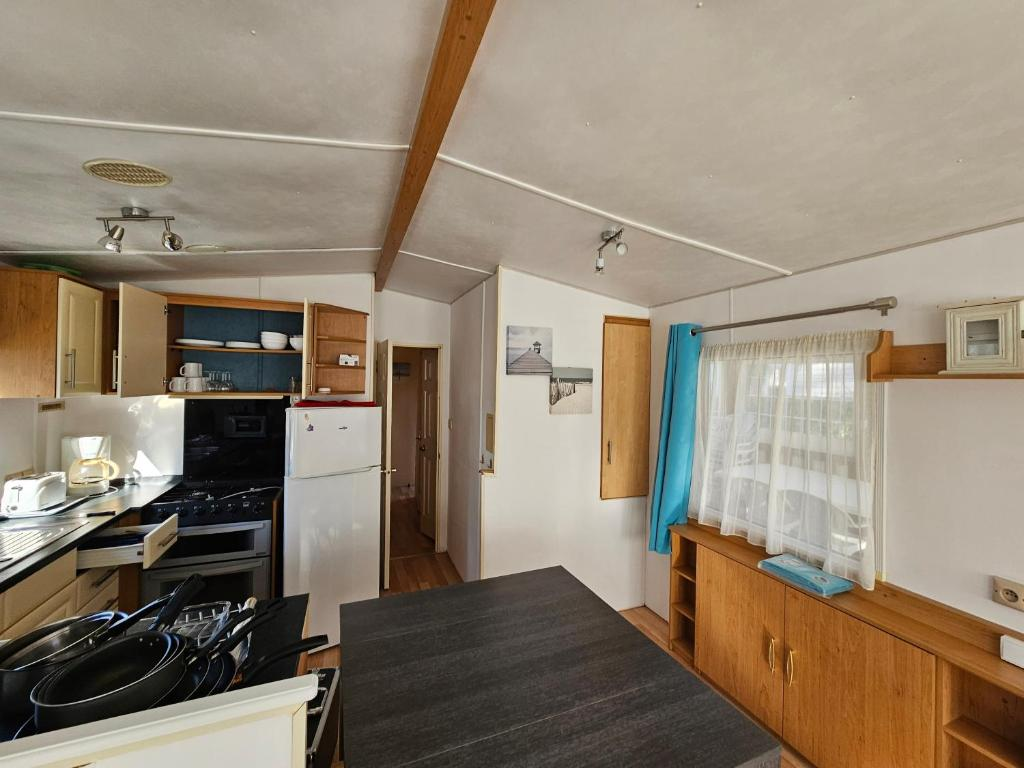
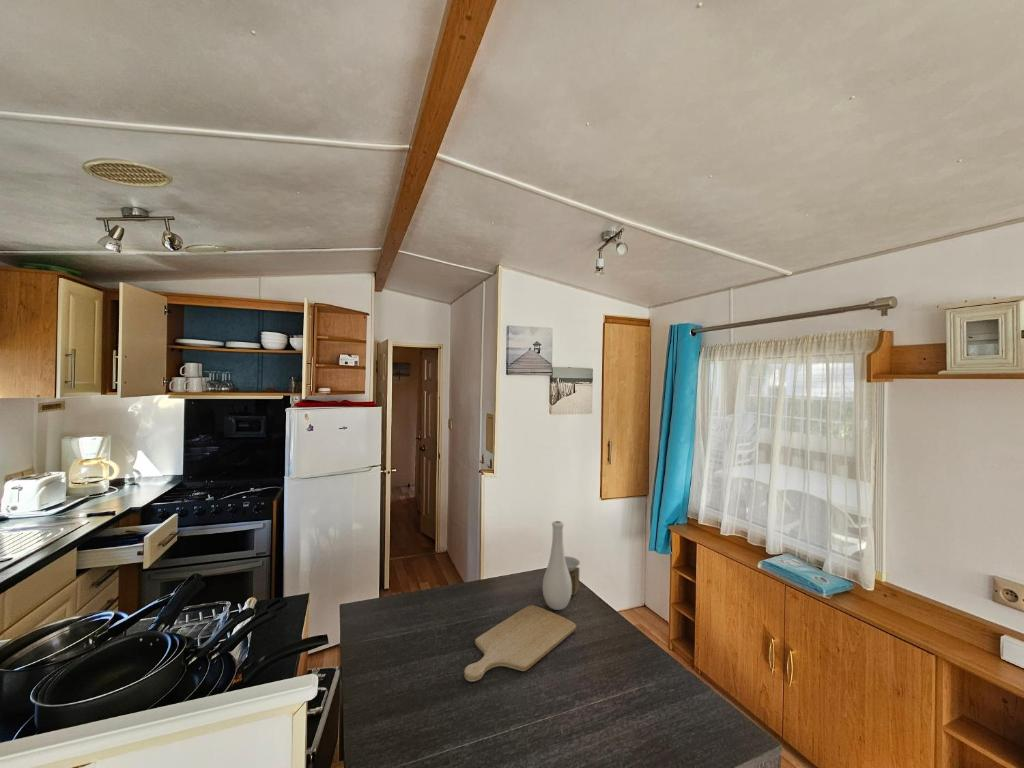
+ vase [542,520,581,611]
+ chopping board [463,604,577,683]
